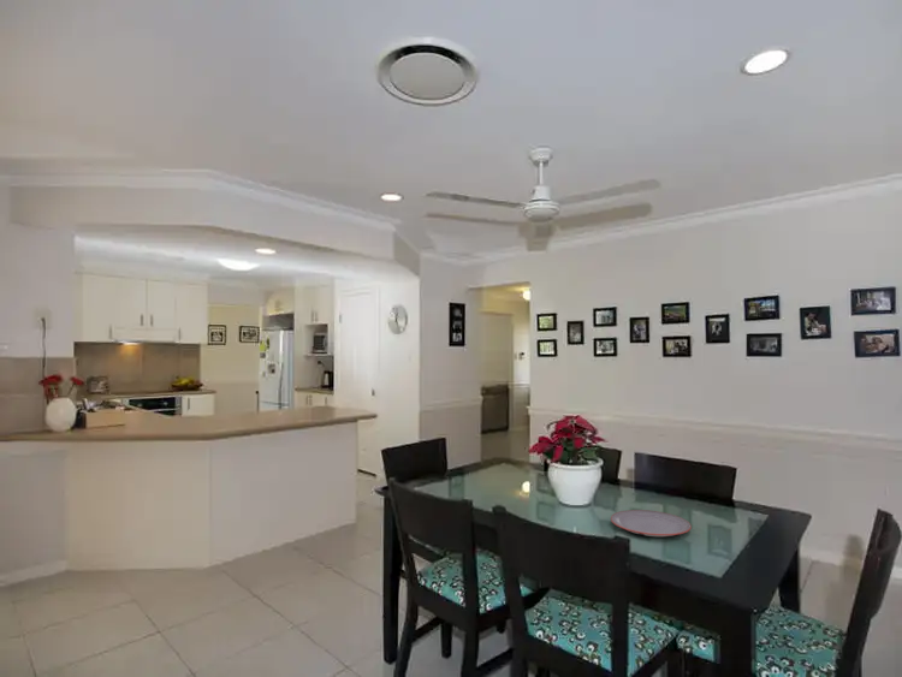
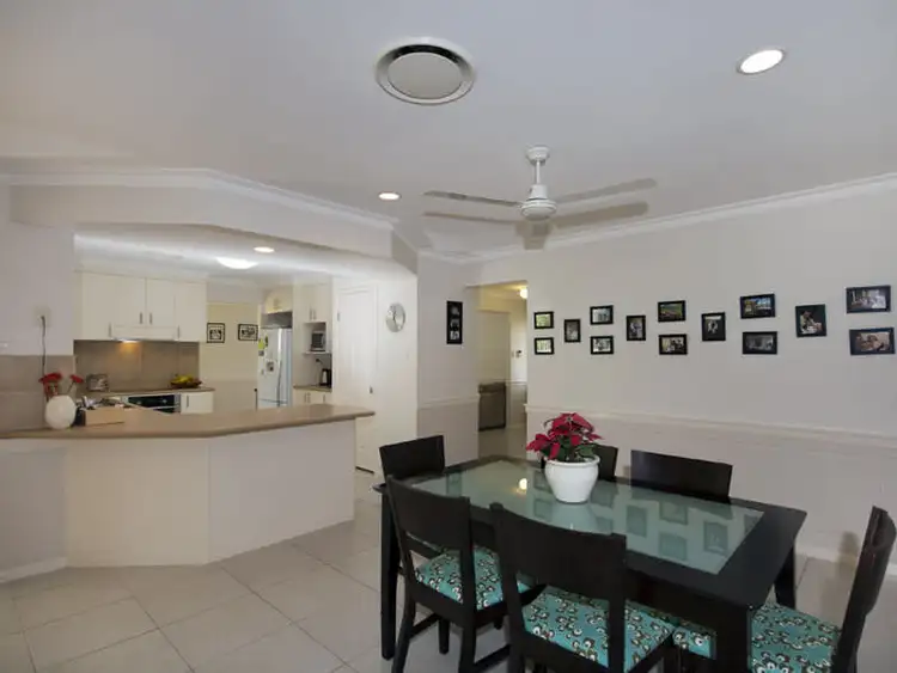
- plate [610,509,693,538]
